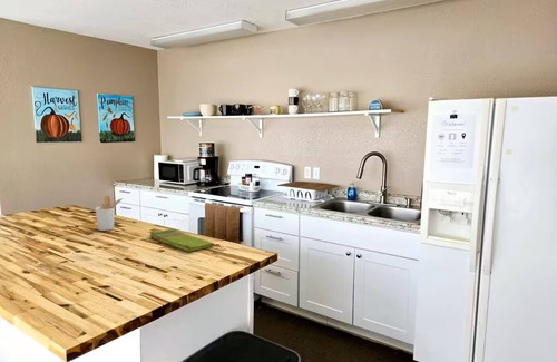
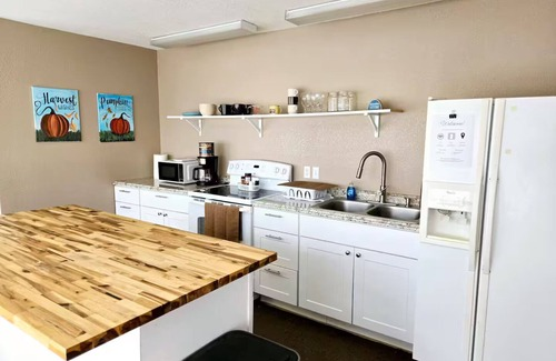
- dish towel [149,227,215,253]
- utensil holder [95,195,124,232]
